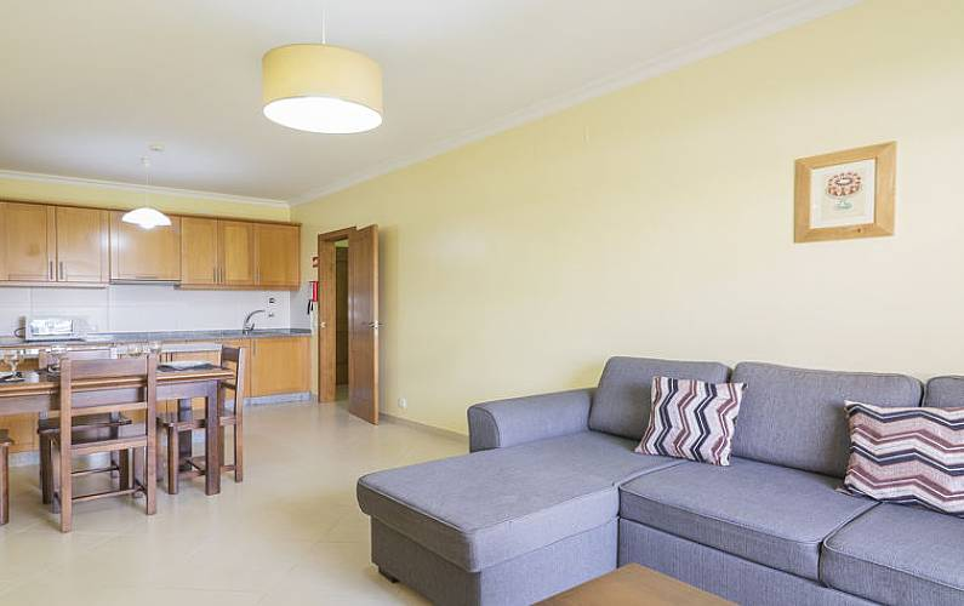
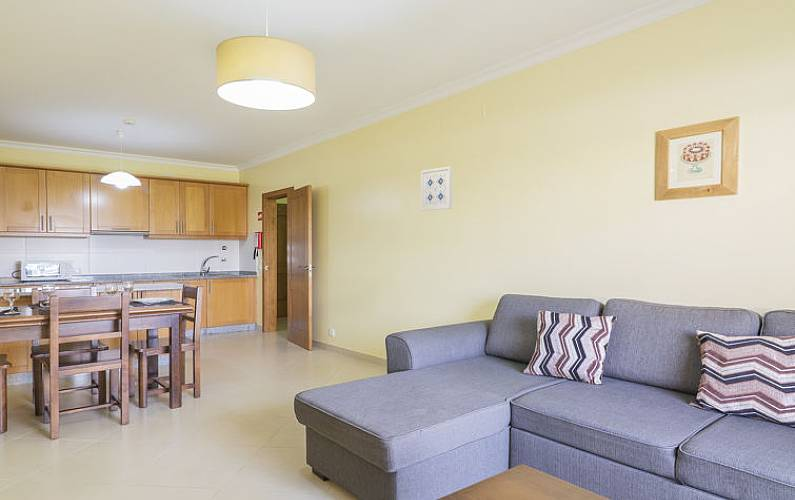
+ wall art [420,165,453,212]
